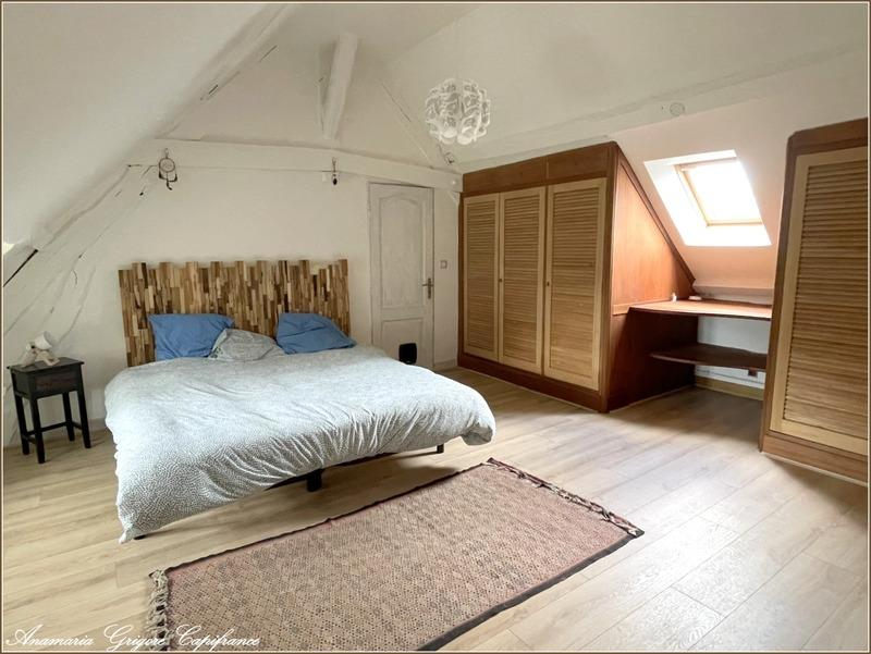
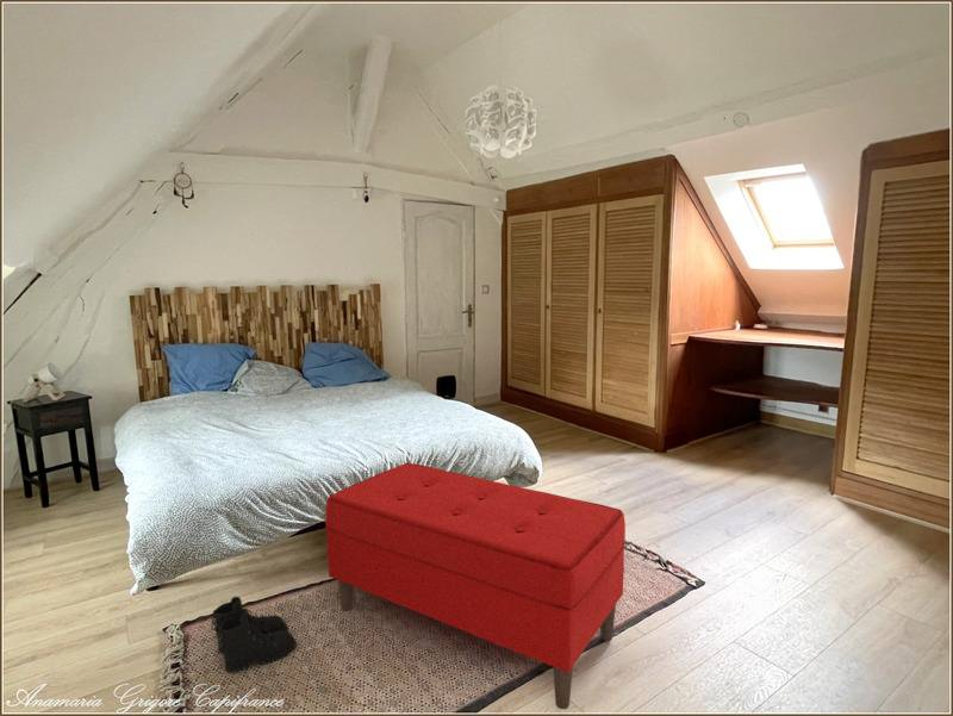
+ boots [210,596,298,673]
+ bench [324,462,627,710]
